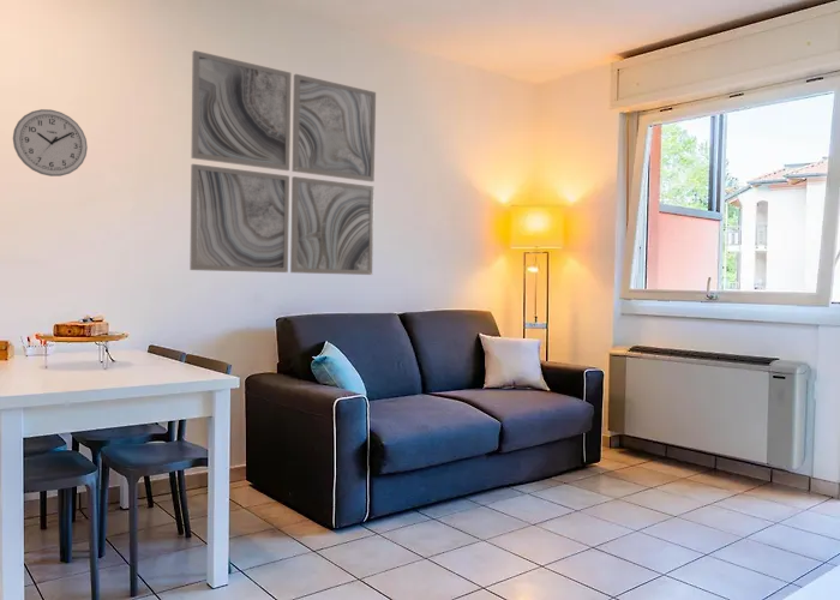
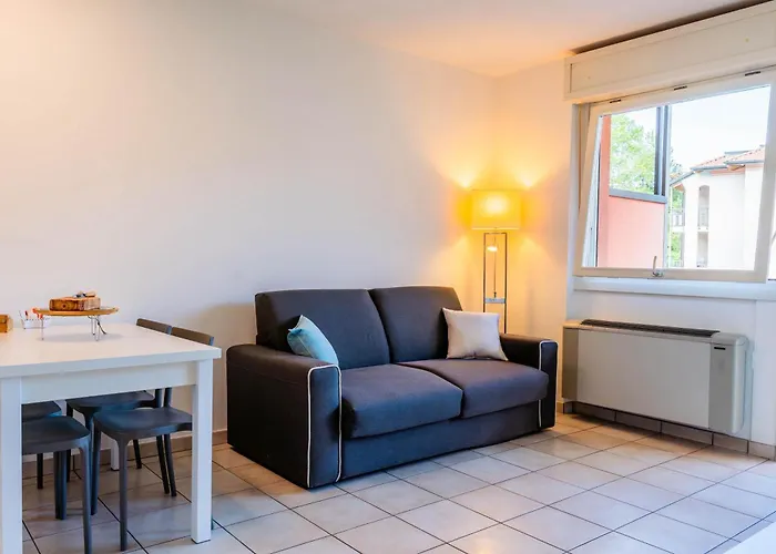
- wall clock [12,108,89,178]
- wall art [188,49,377,276]
